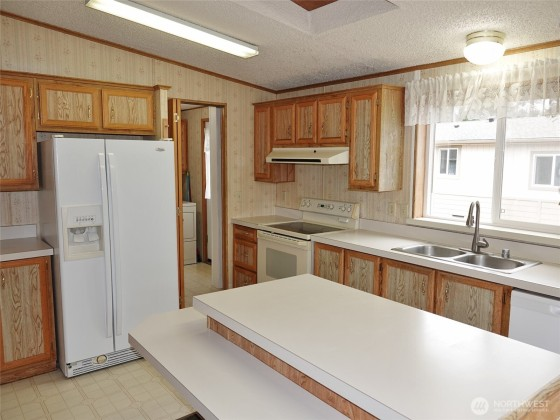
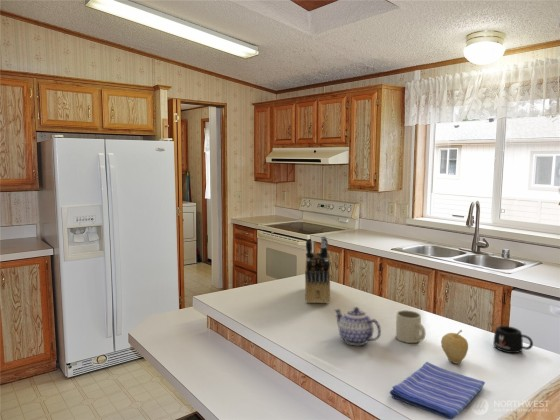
+ knife block [304,235,331,305]
+ mug [395,309,427,344]
+ teapot [333,306,382,346]
+ dish towel [388,361,486,420]
+ mug [492,325,534,354]
+ fruit [440,329,469,364]
